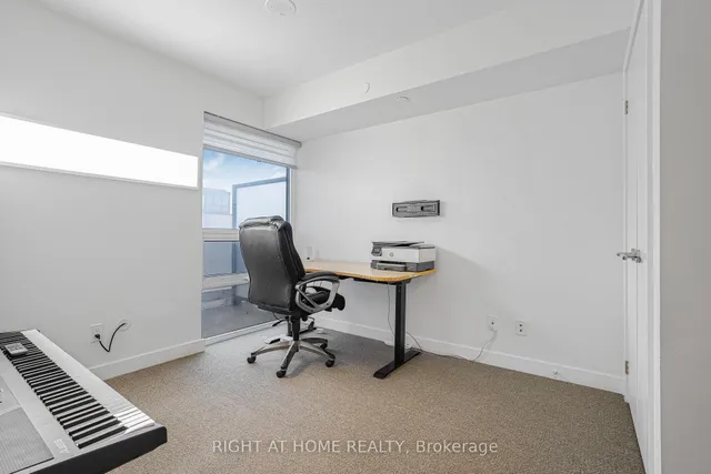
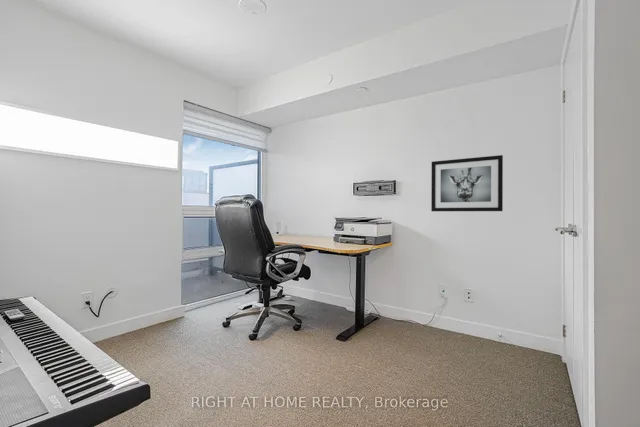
+ wall art [430,154,504,212]
